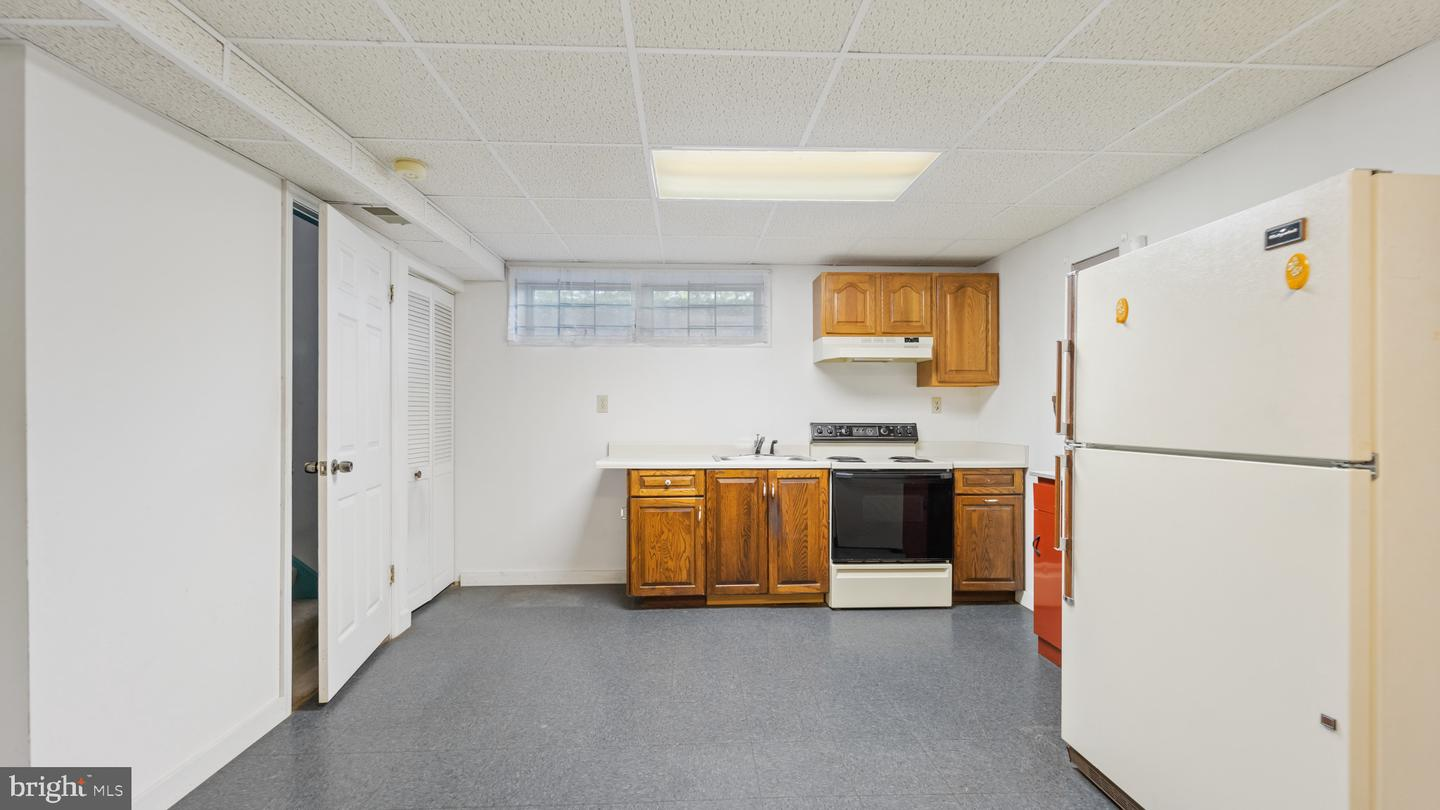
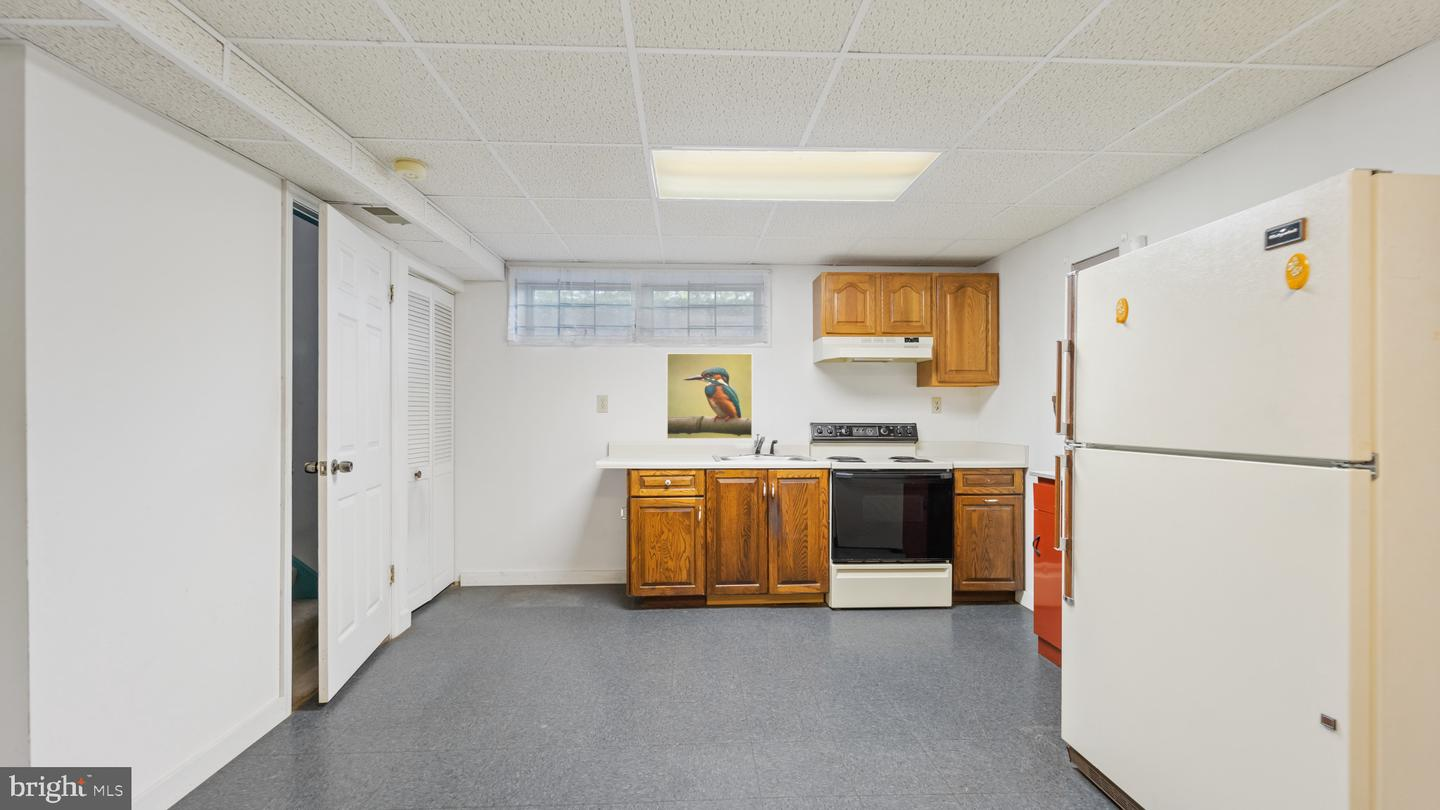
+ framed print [666,352,753,440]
